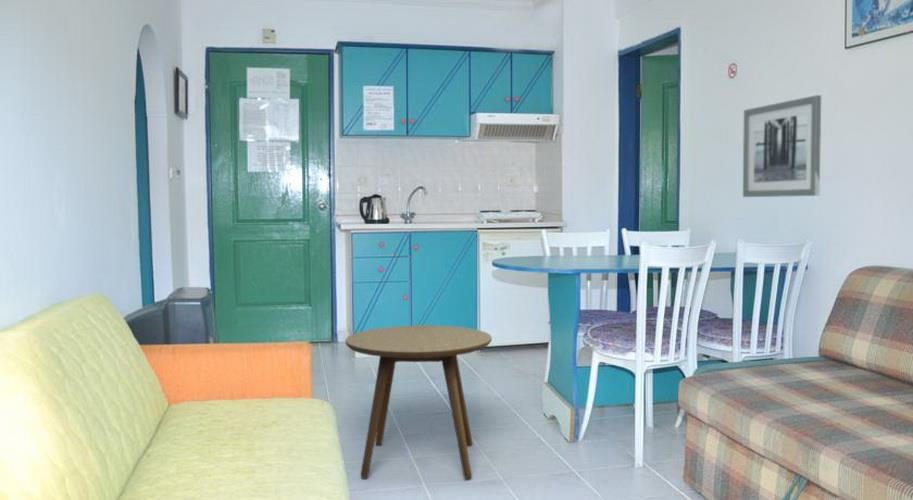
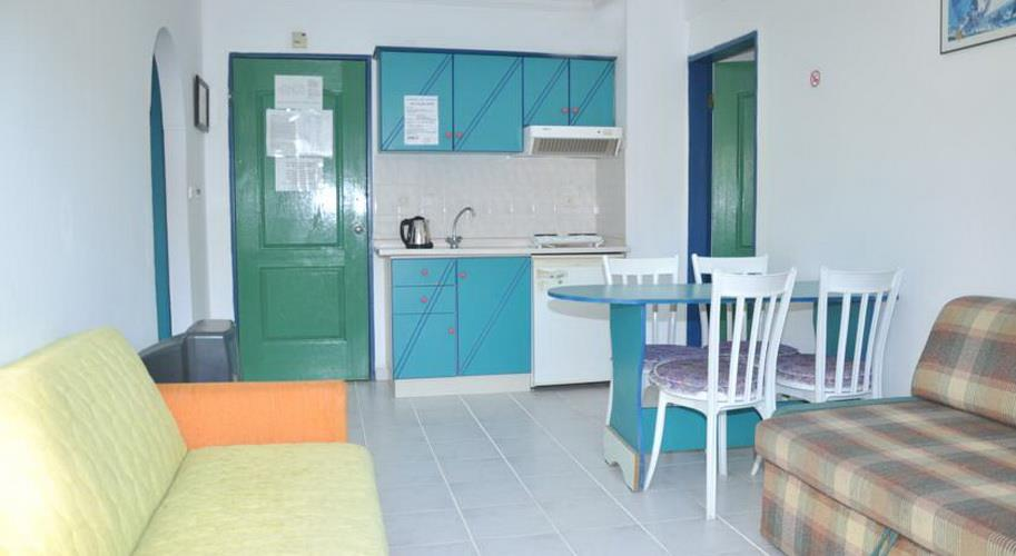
- wall art [742,94,822,198]
- side table [344,324,493,480]
